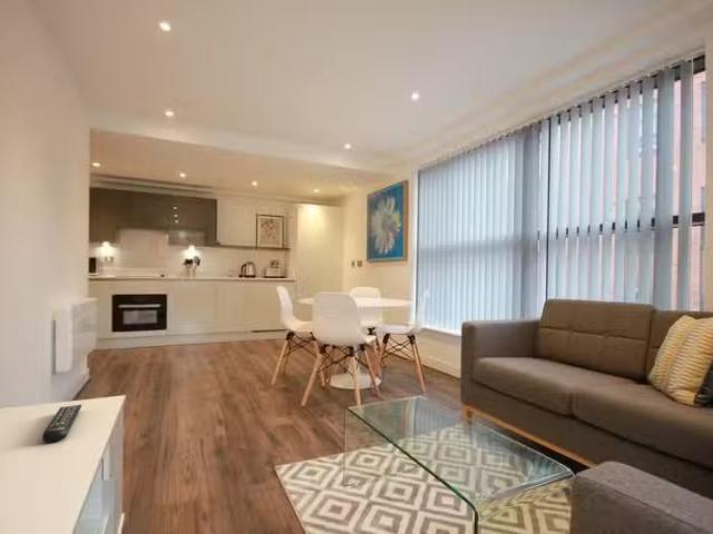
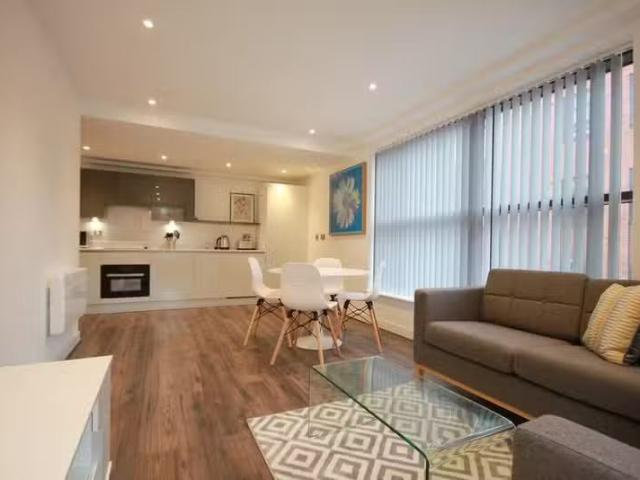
- remote control [41,404,82,444]
